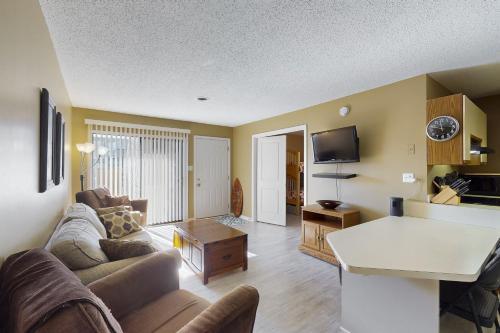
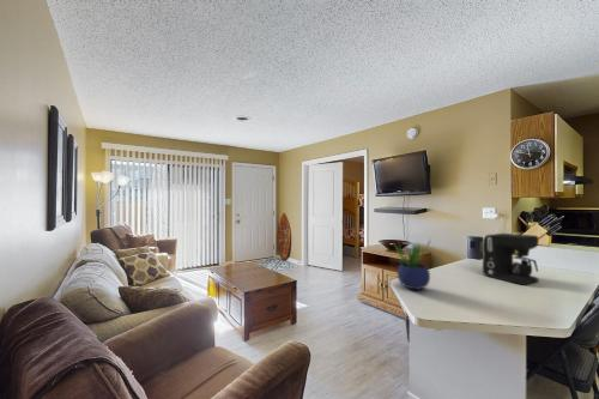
+ potted plant [393,238,432,291]
+ coffee maker [482,232,540,286]
